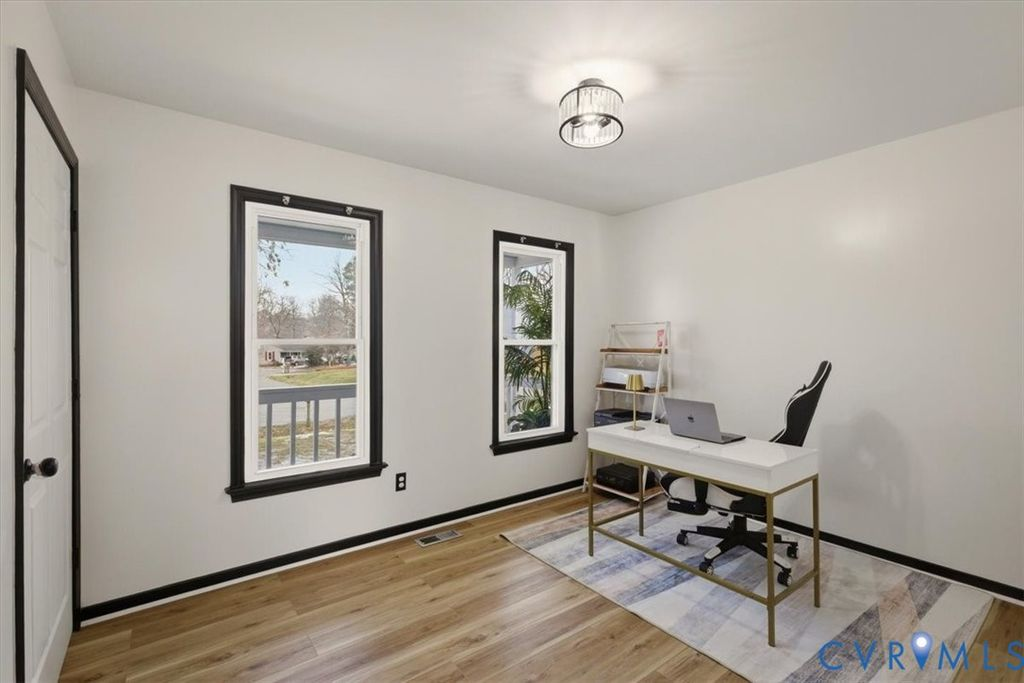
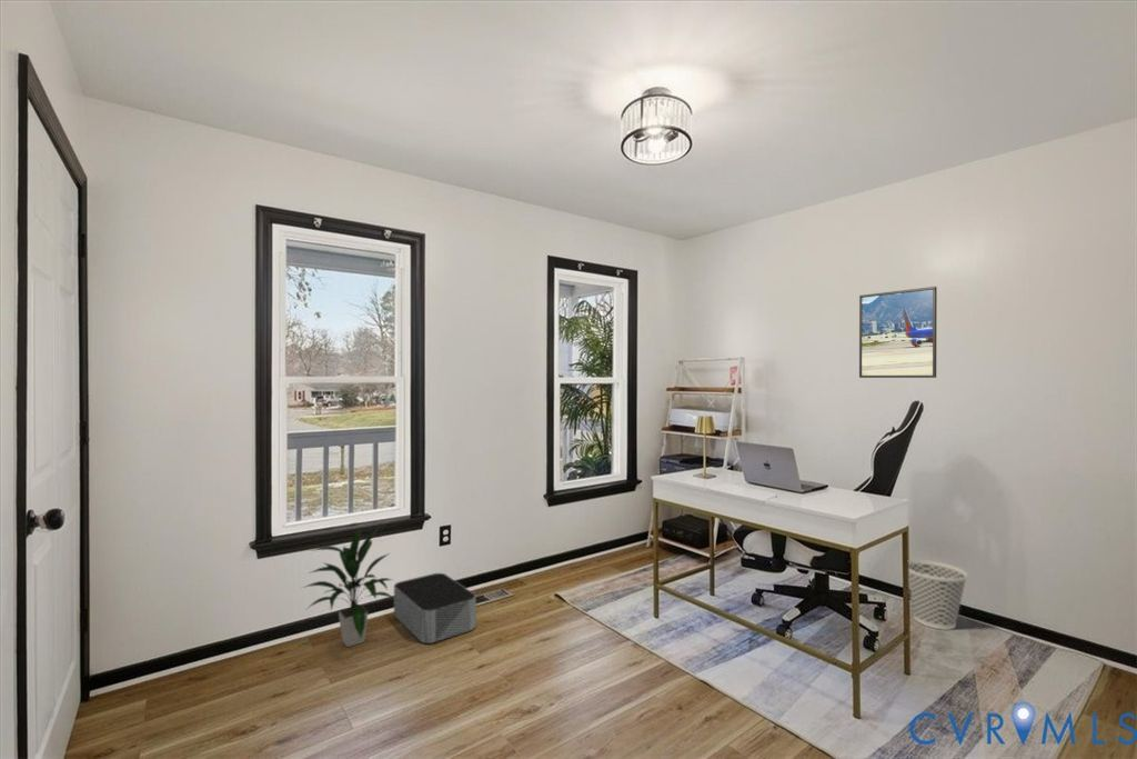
+ wastebasket [908,559,969,631]
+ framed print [858,286,938,379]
+ indoor plant [301,526,395,648]
+ storage bin [393,572,477,645]
